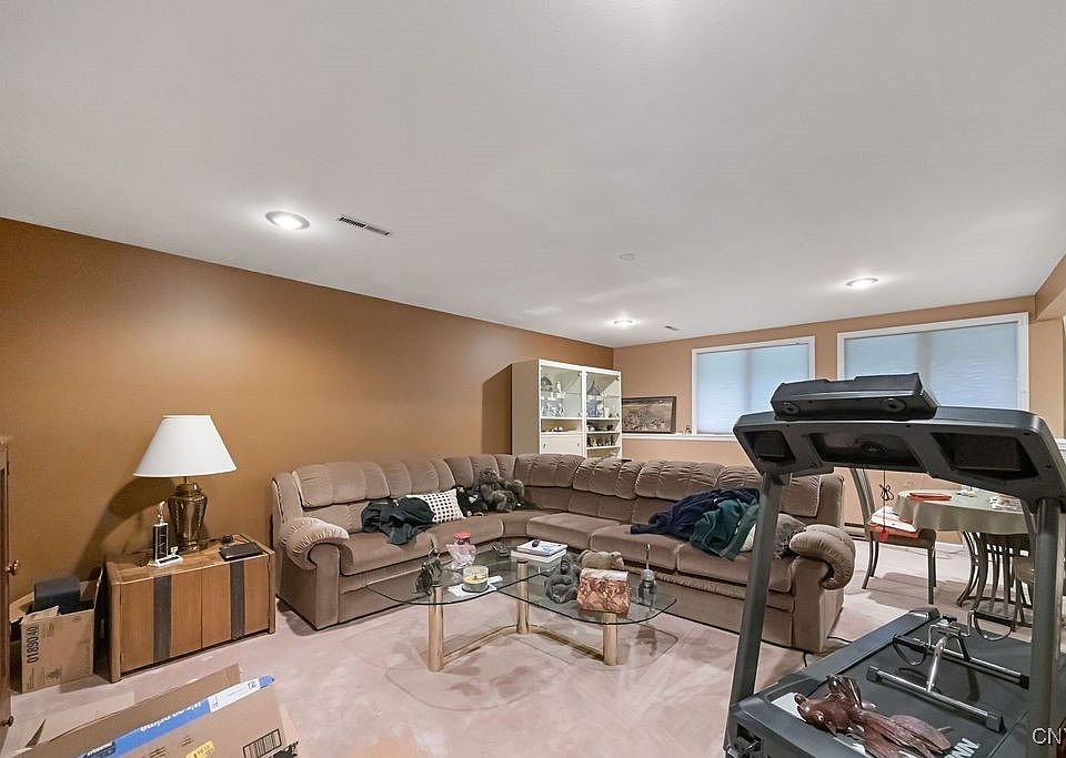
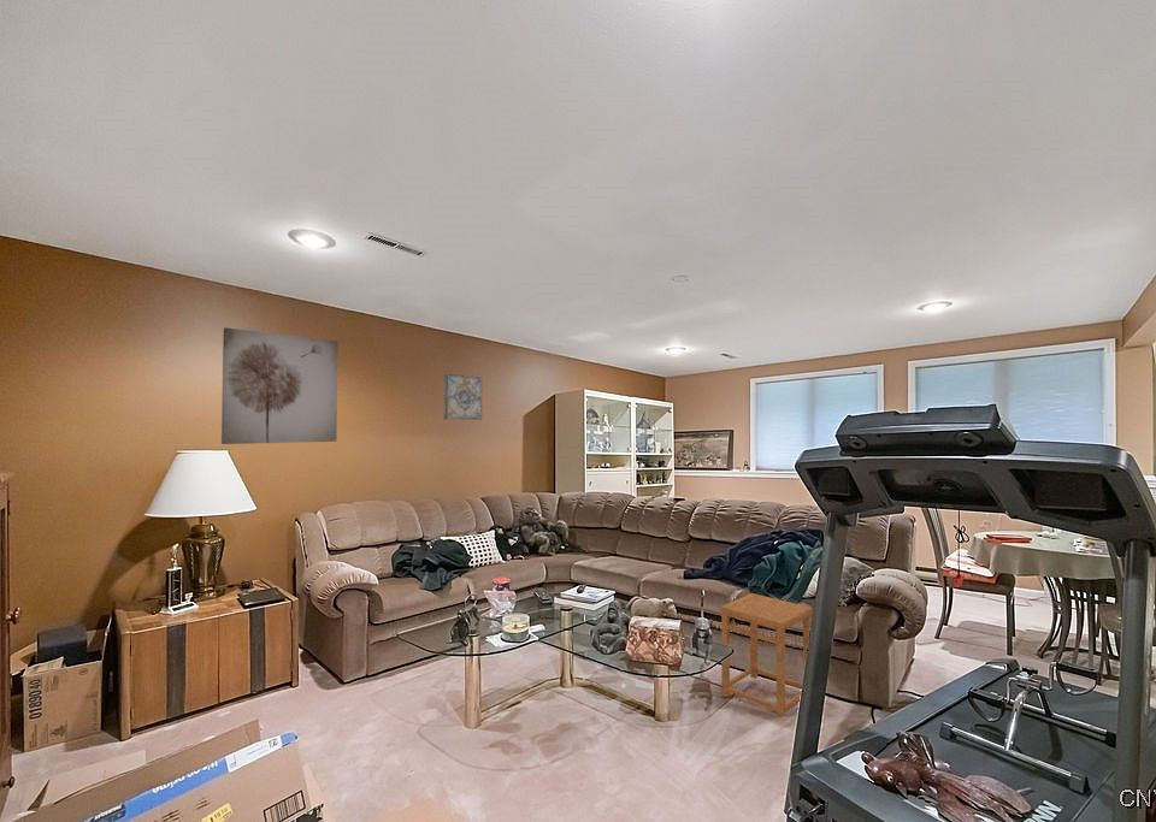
+ wall art [443,373,483,421]
+ wall art [220,326,340,445]
+ side table [719,592,814,717]
